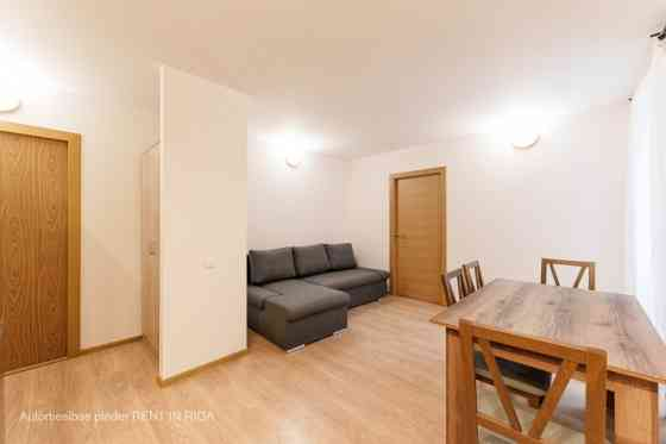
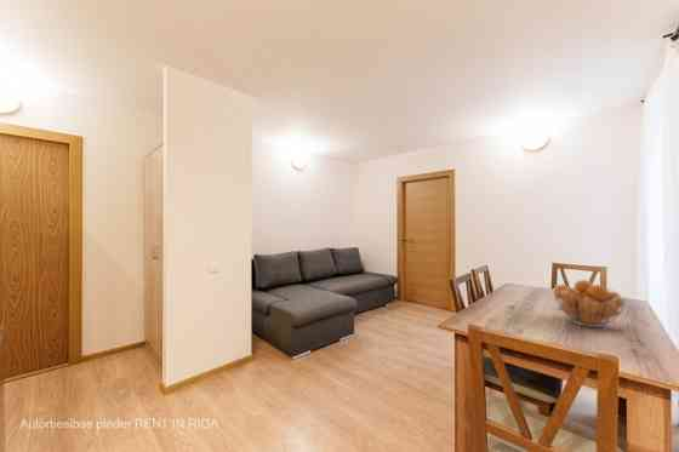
+ fruit basket [552,279,628,328]
